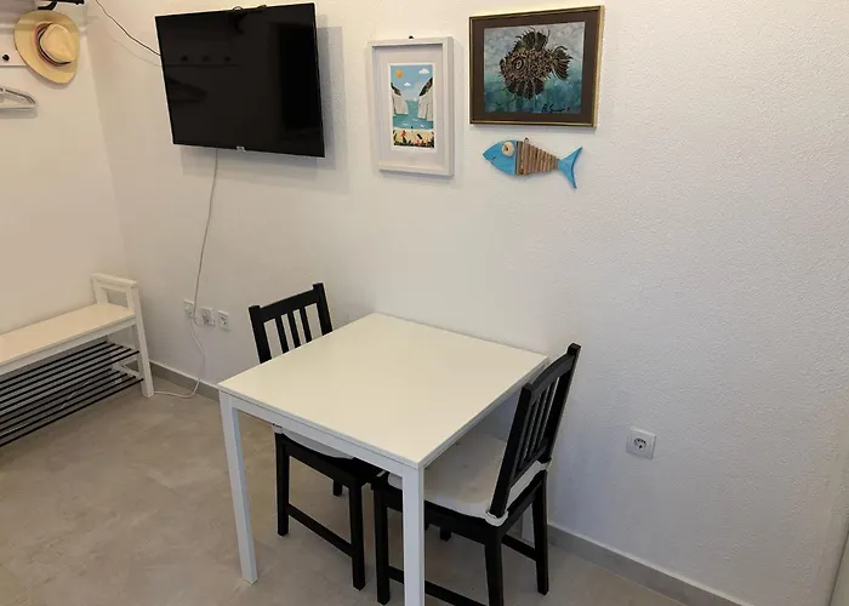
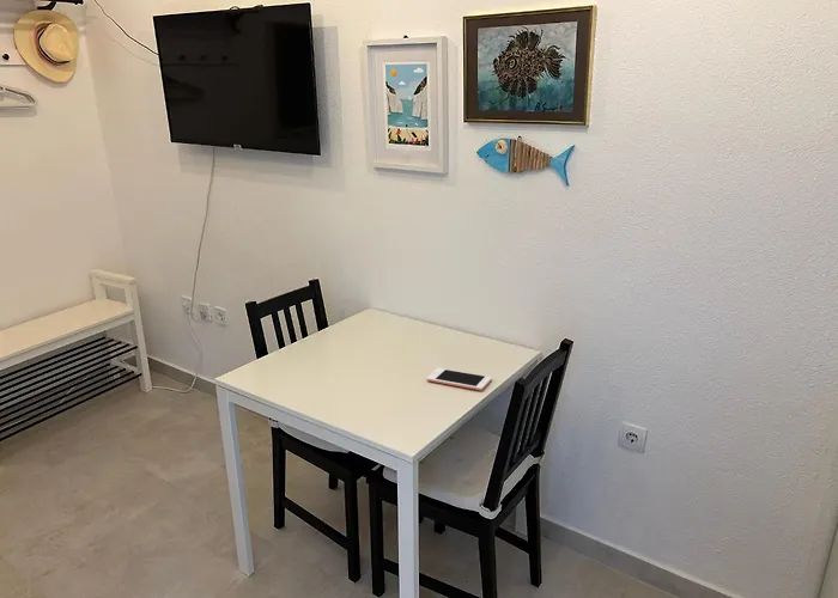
+ cell phone [425,367,493,391]
